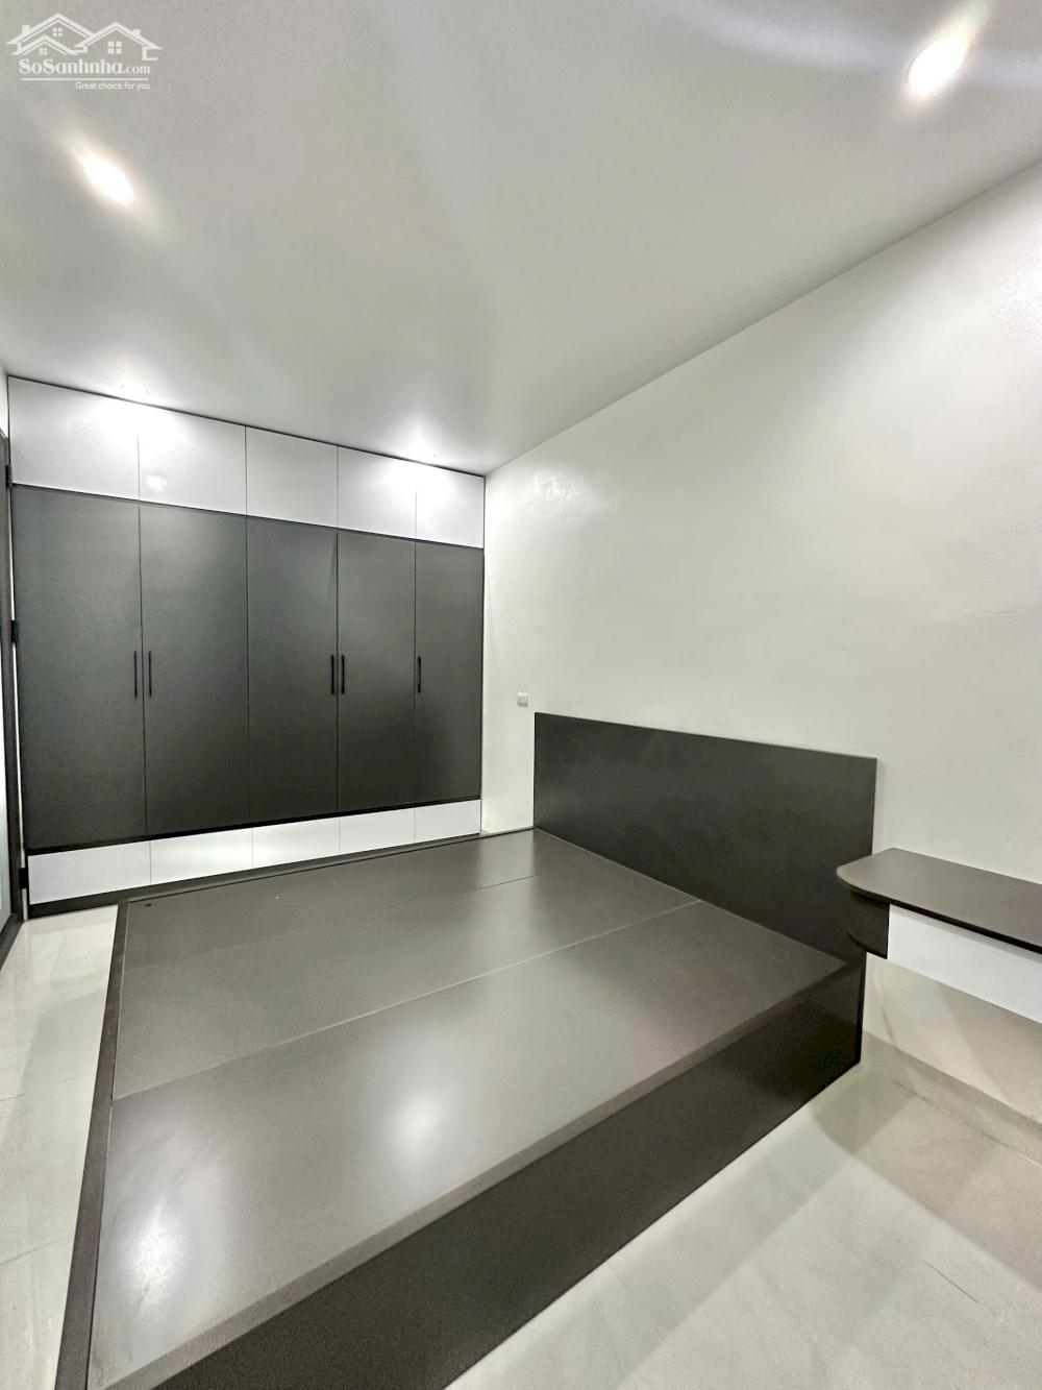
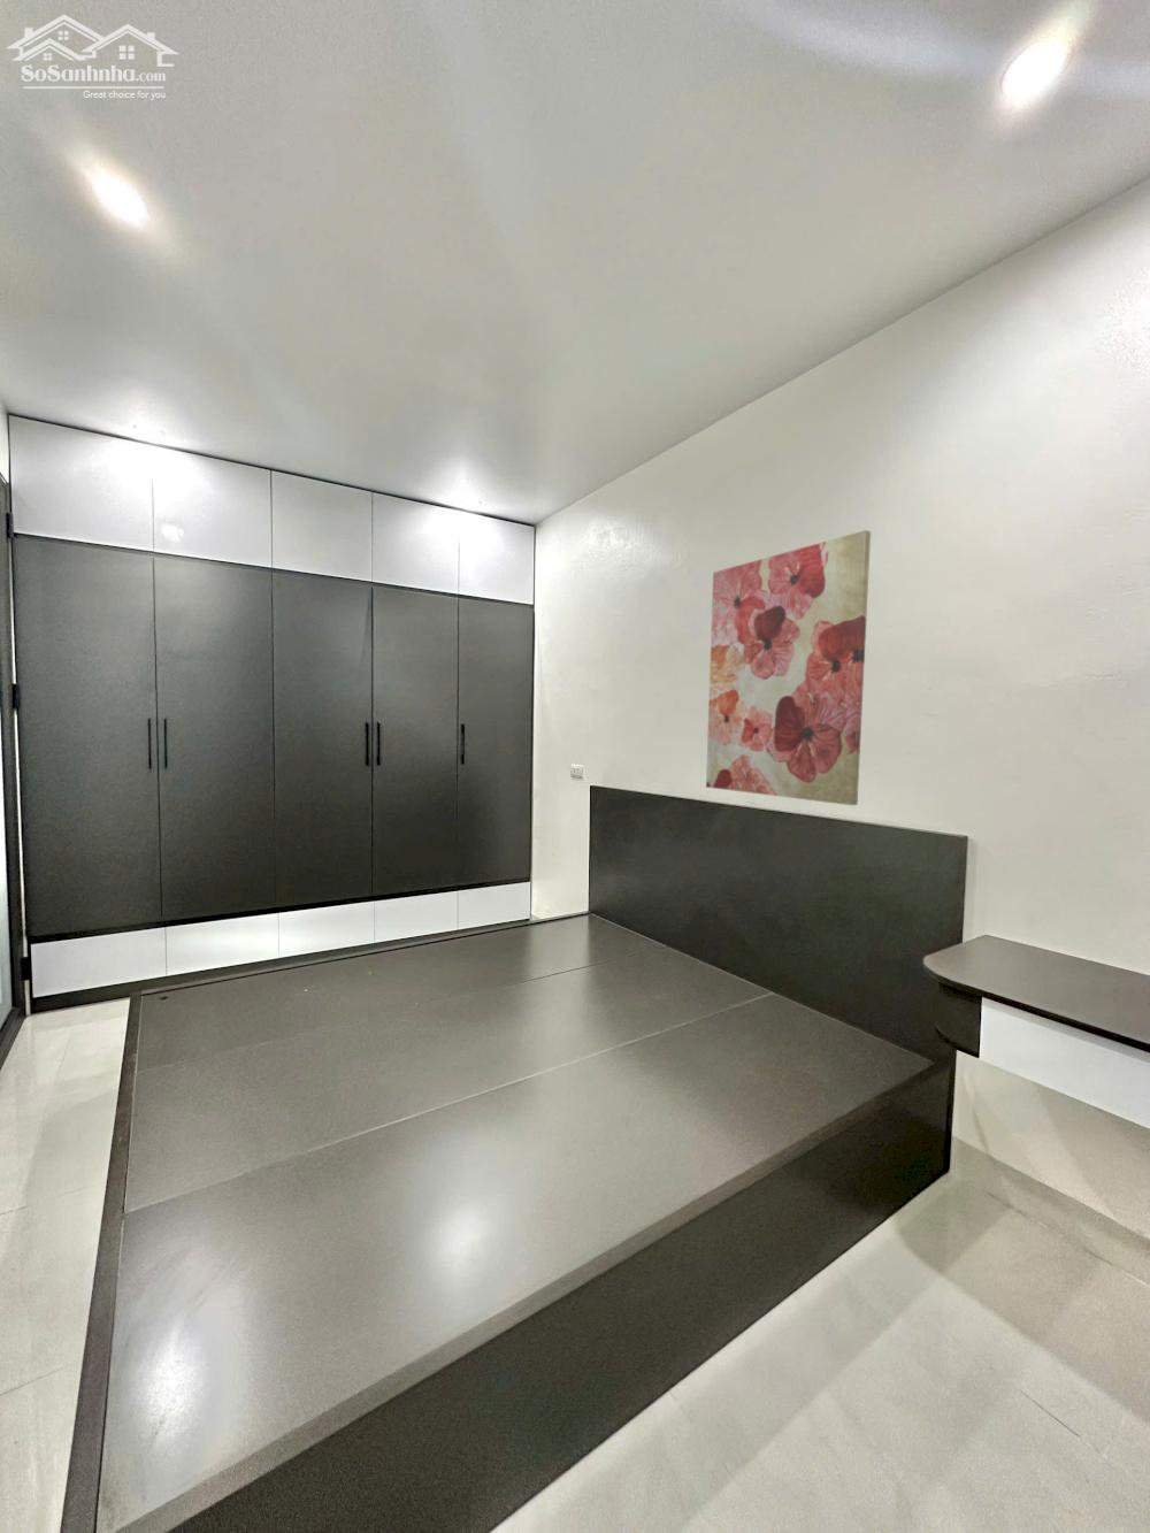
+ wall art [705,529,872,806]
